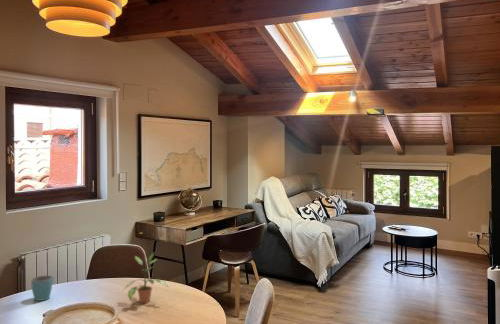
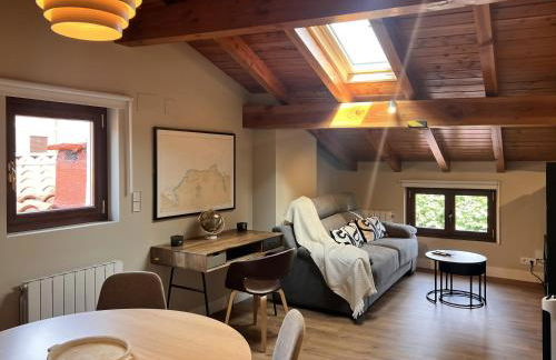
- mug [30,274,54,302]
- potted plant [122,250,169,304]
